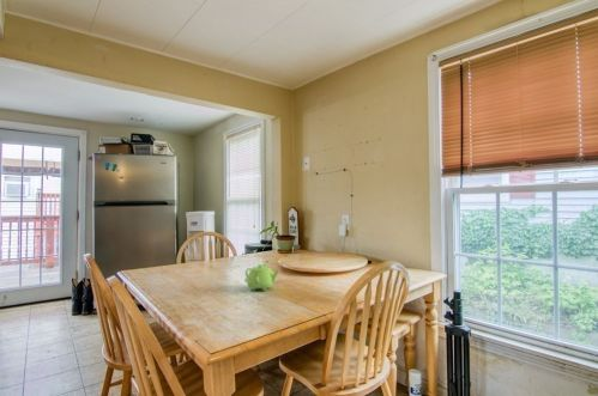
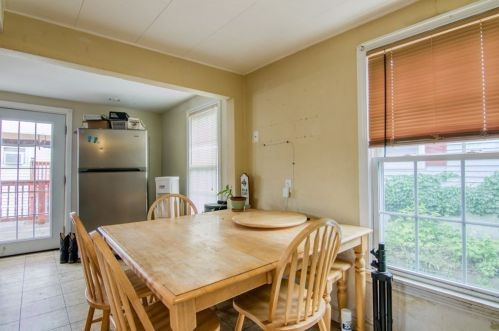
- teapot [243,261,280,292]
